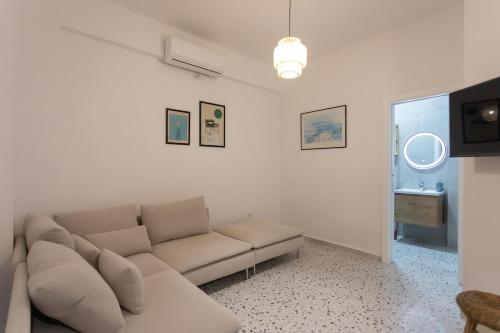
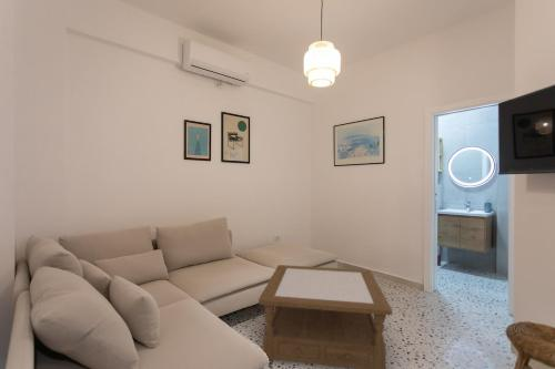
+ coffee table [258,264,393,369]
